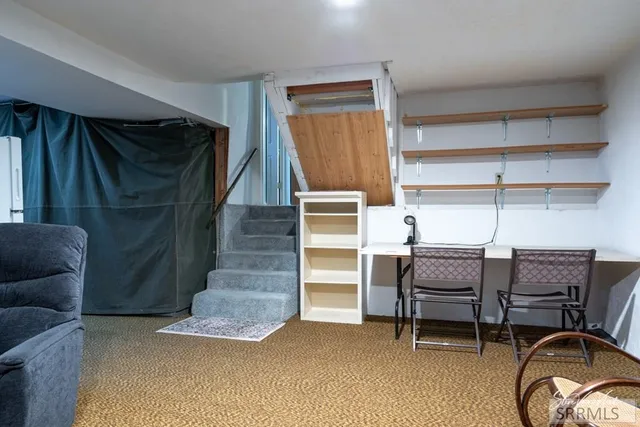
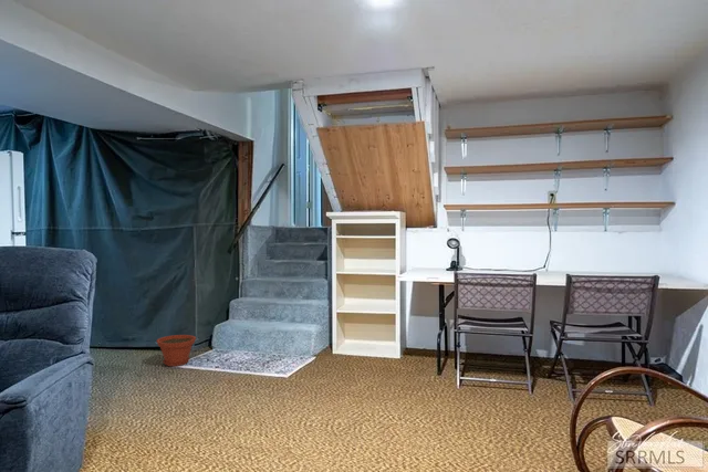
+ plant pot [156,334,197,367]
